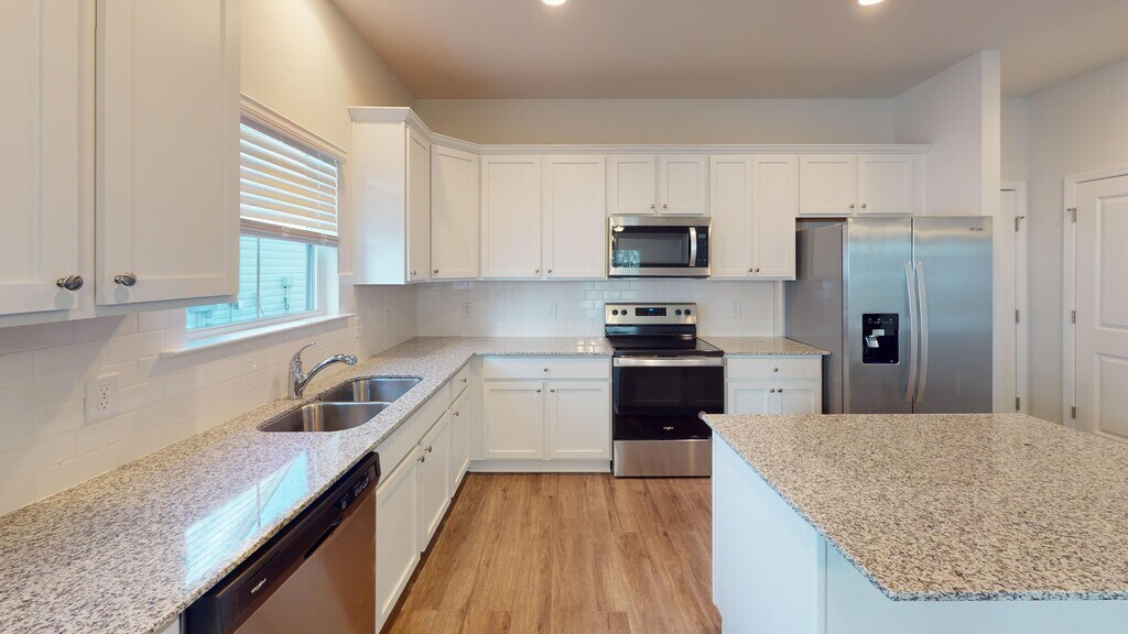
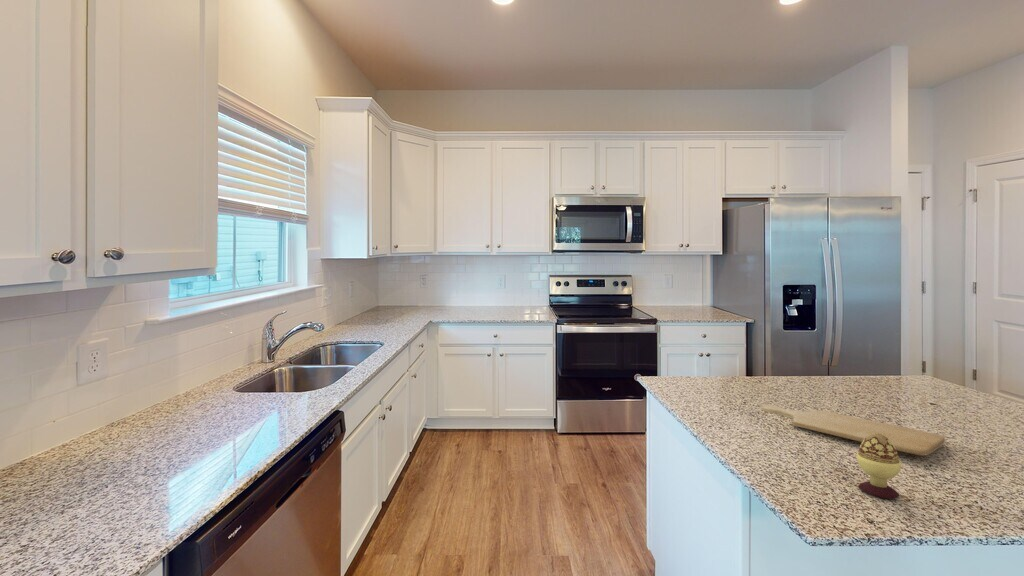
+ decorative egg [856,433,902,500]
+ chopping board [762,404,946,457]
